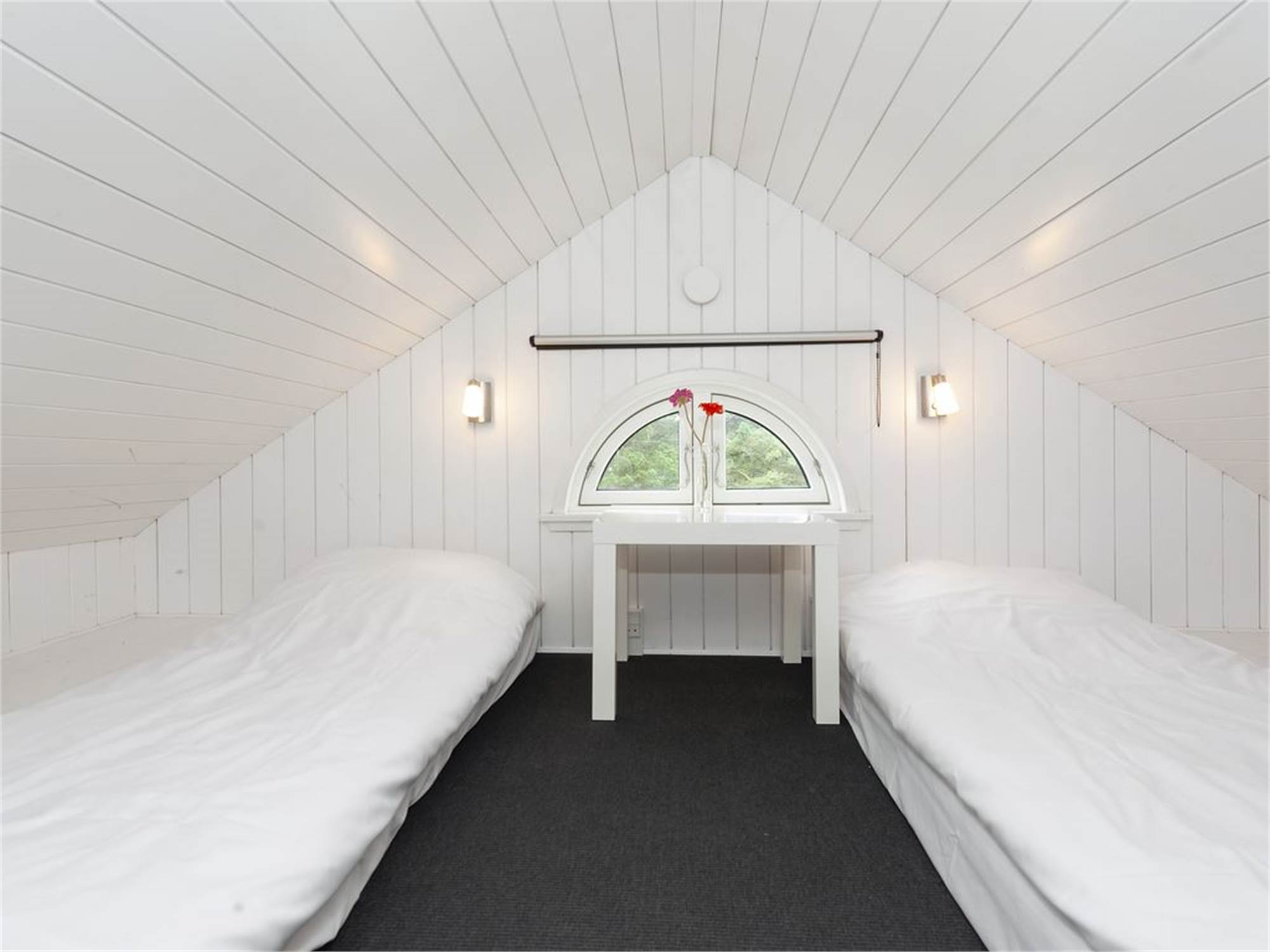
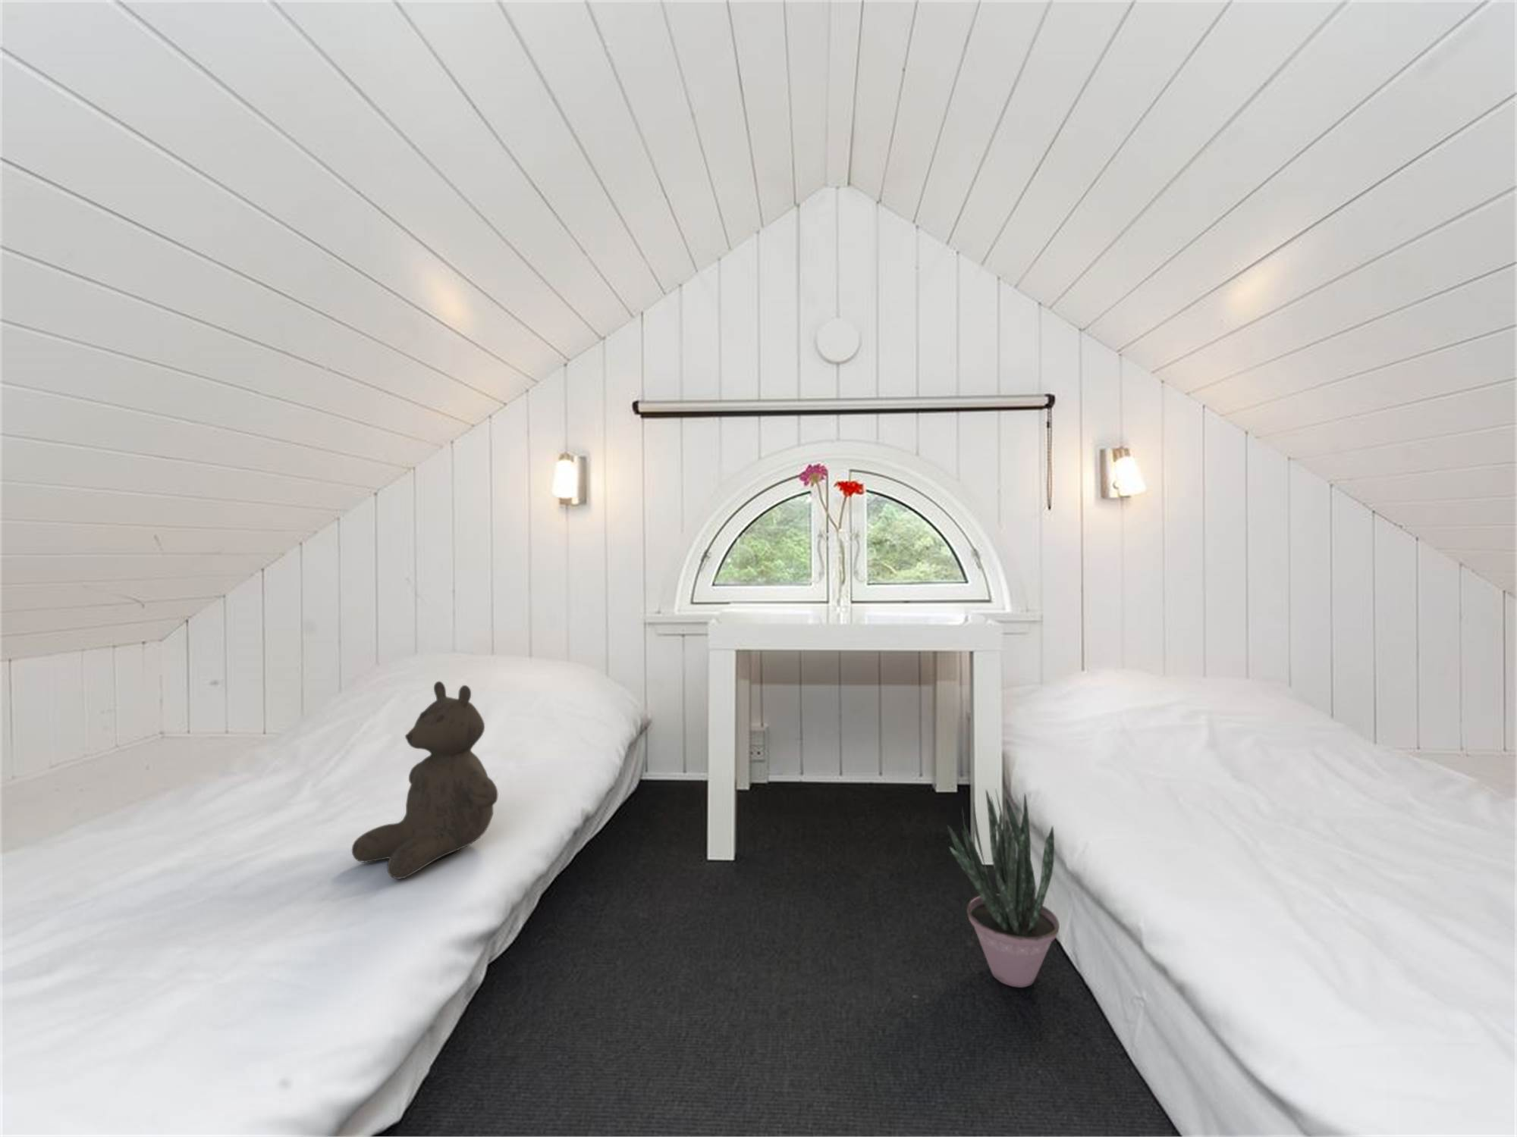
+ teddy bear [351,681,498,880]
+ potted plant [946,787,1061,989]
